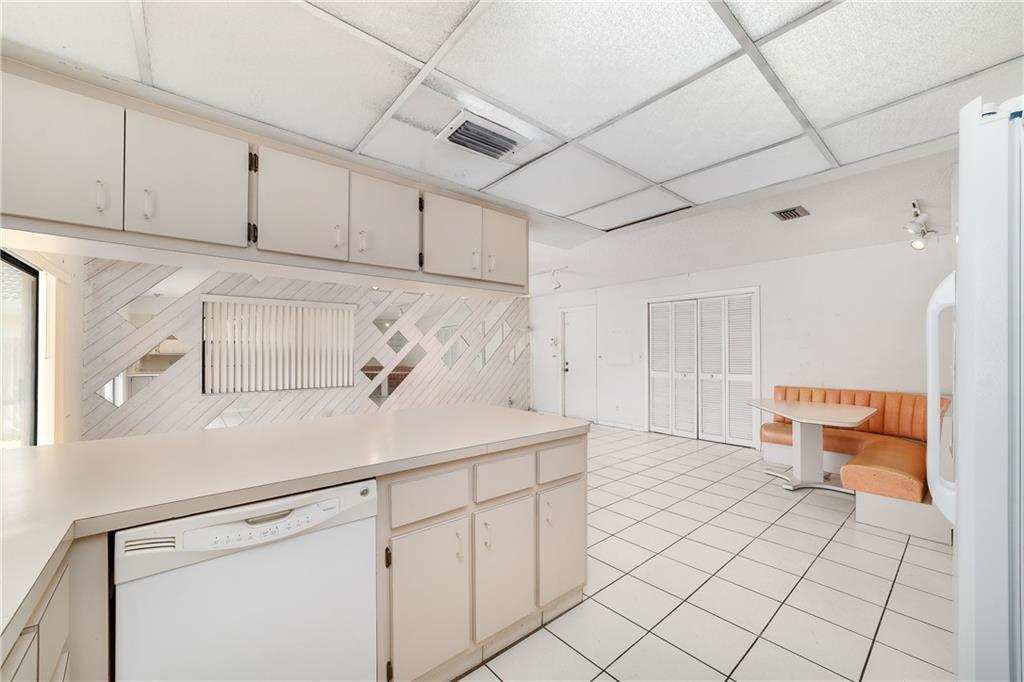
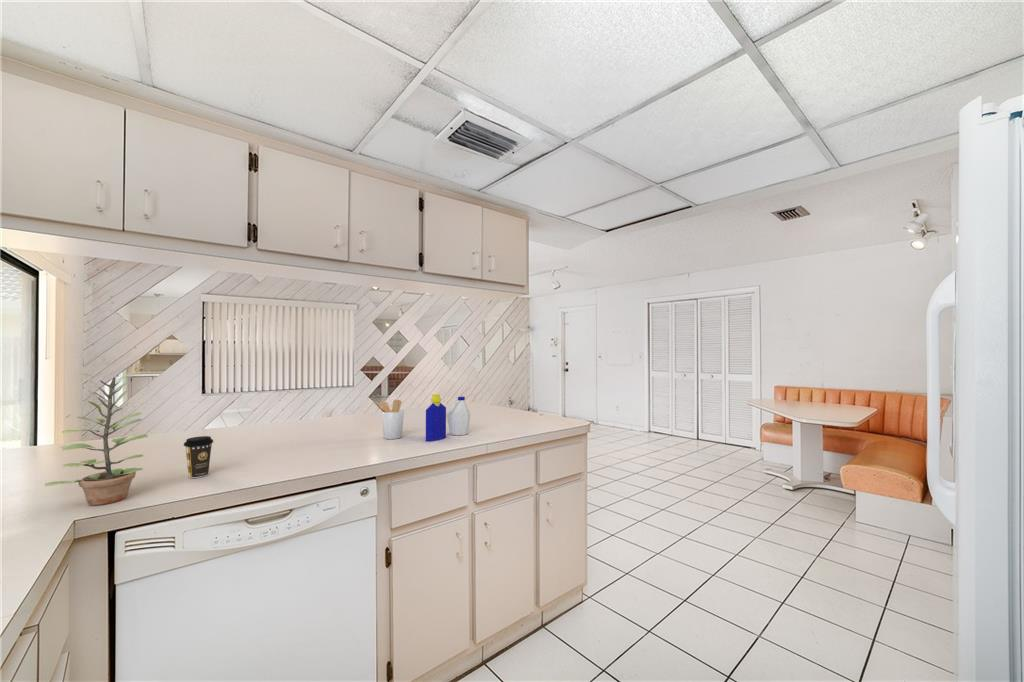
+ bottle [425,393,472,442]
+ coffee cup [183,435,214,479]
+ plant [44,372,149,506]
+ utensil holder [372,398,405,440]
